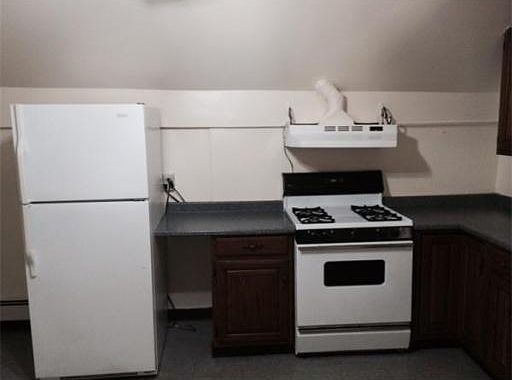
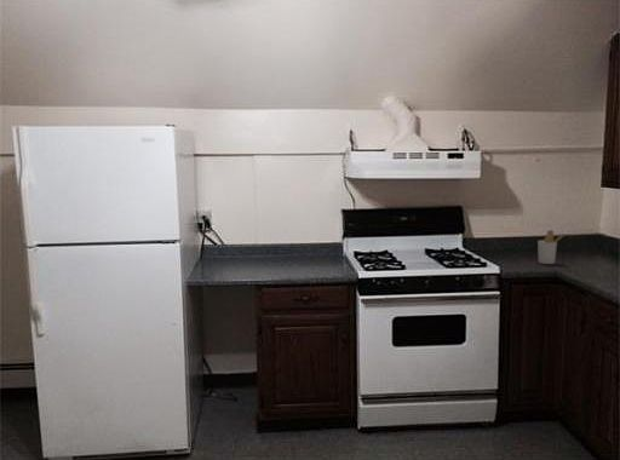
+ utensil holder [536,229,568,265]
